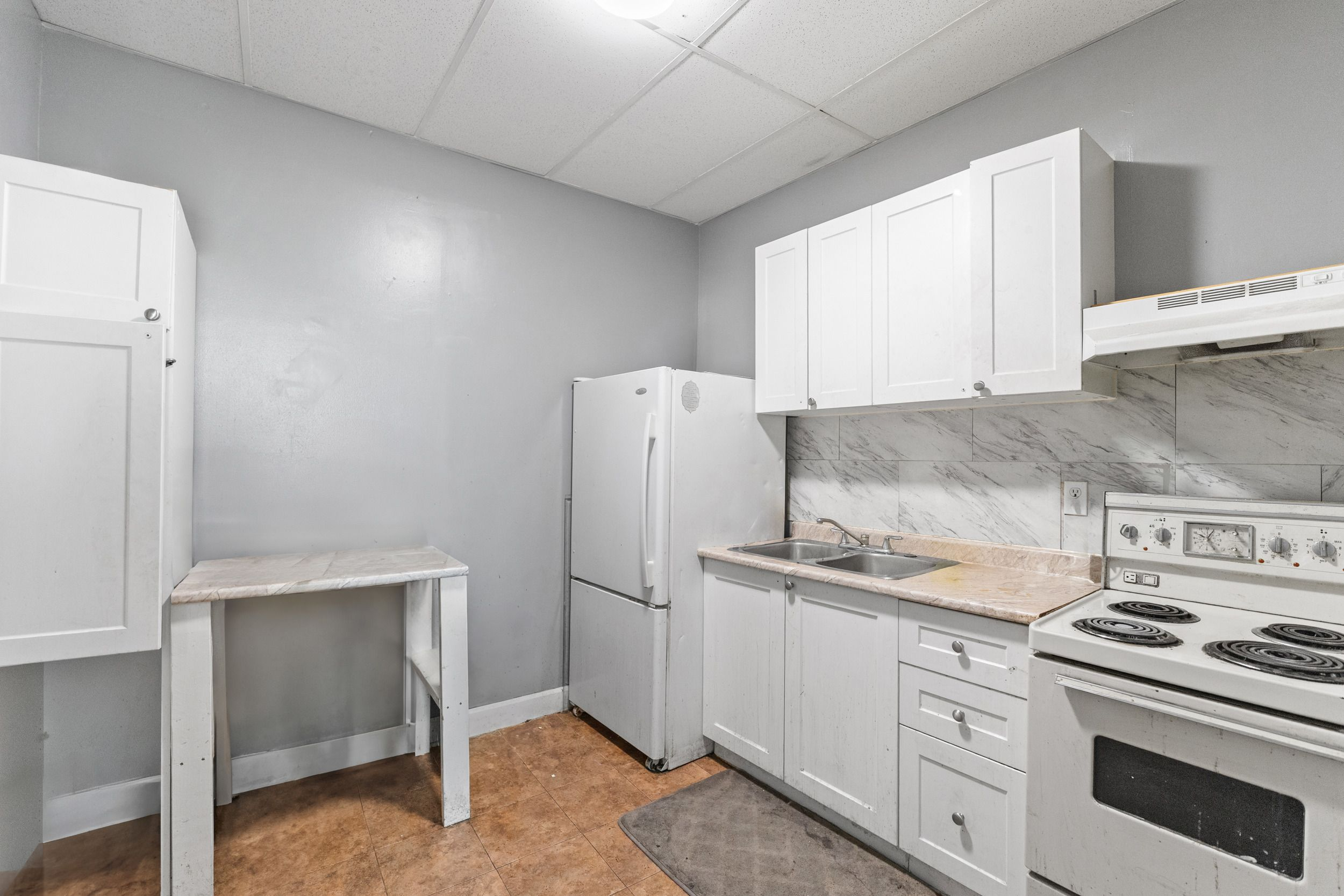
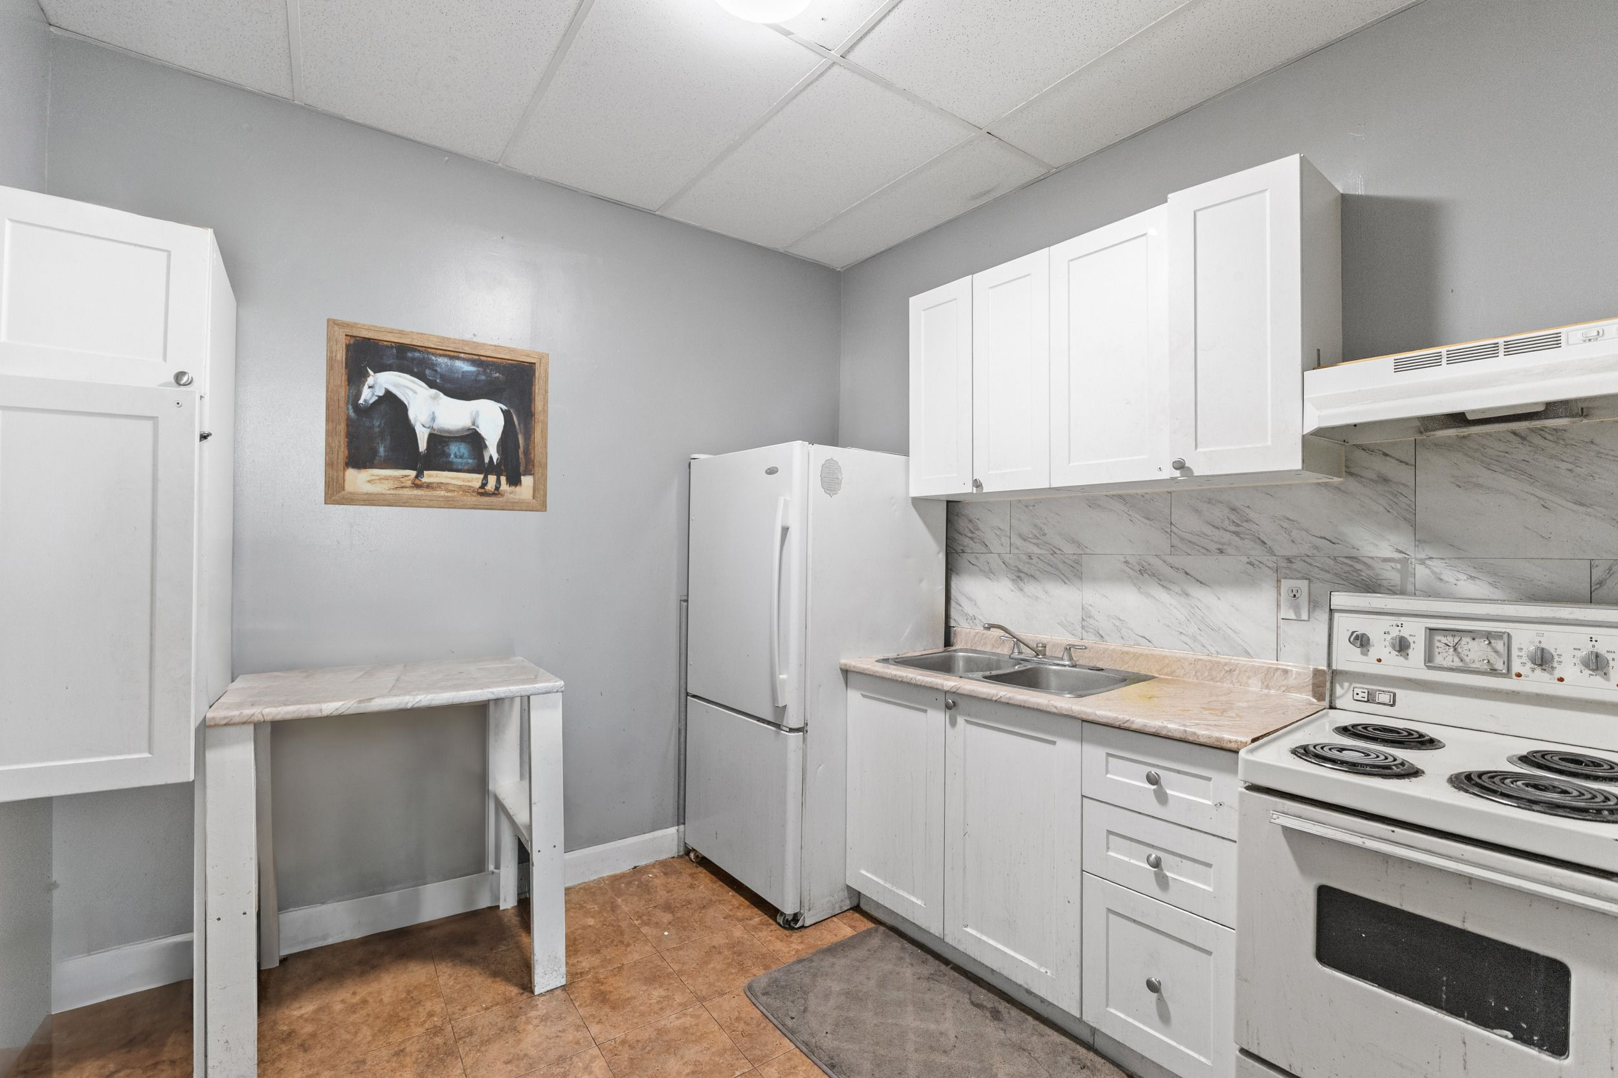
+ wall art [324,318,549,513]
